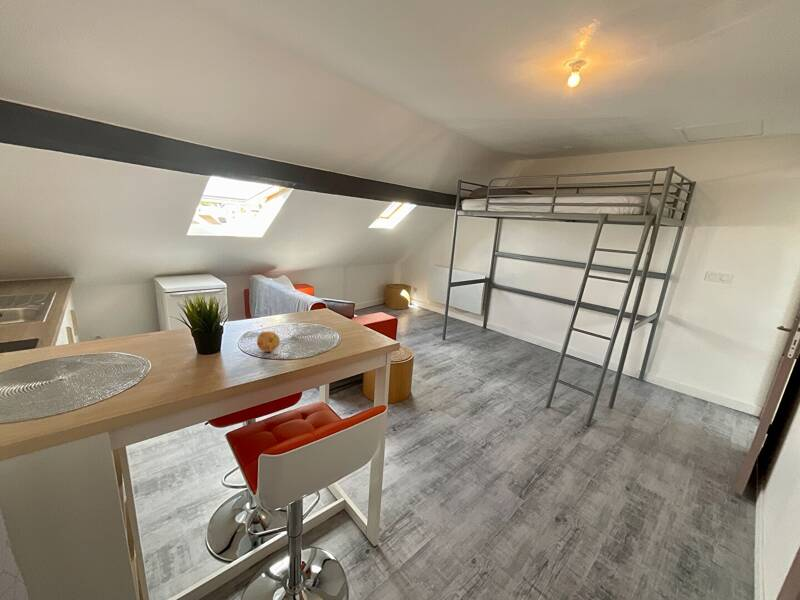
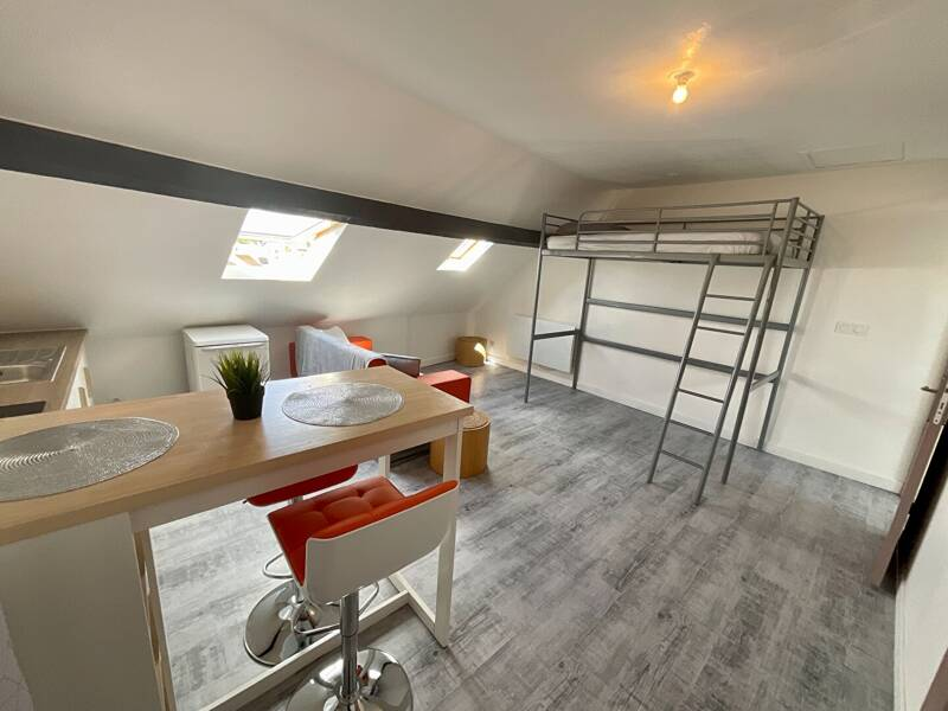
- fruit [256,330,281,353]
